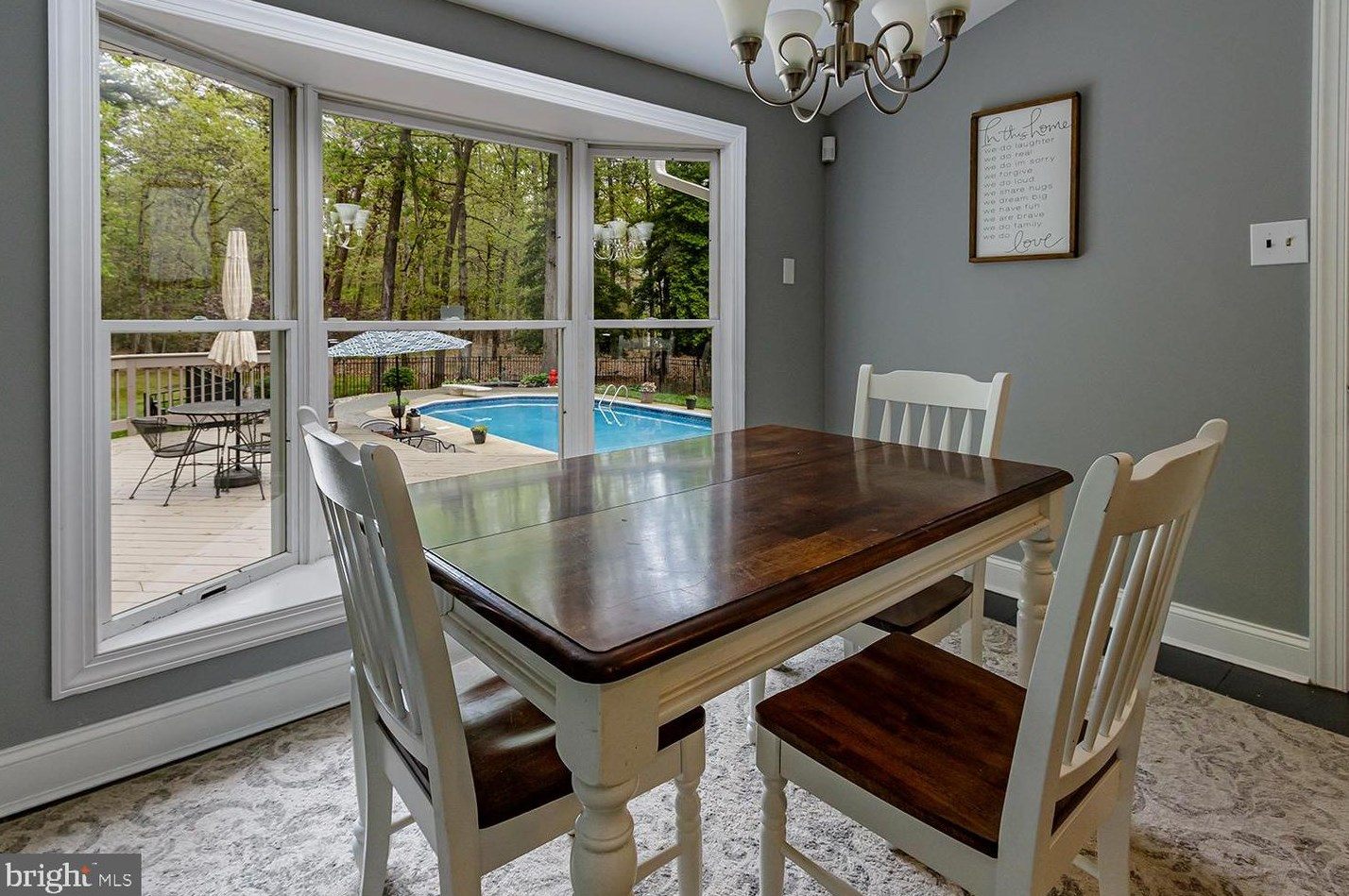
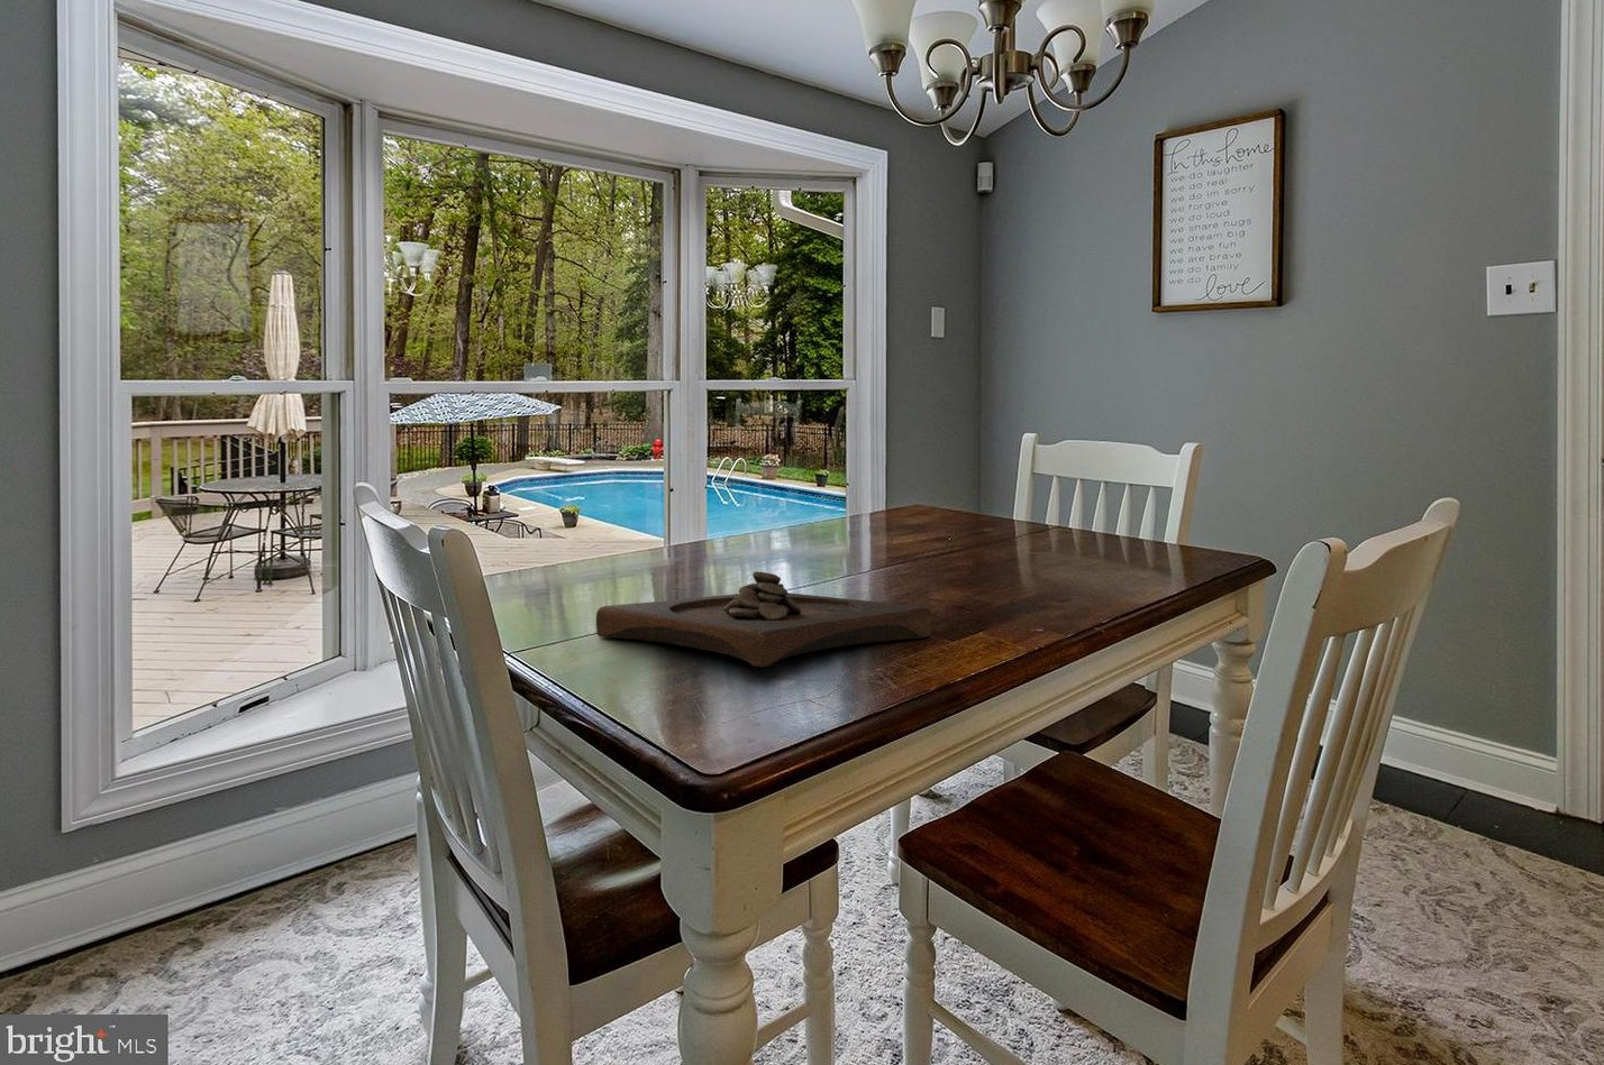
+ wooden tray [596,571,933,668]
